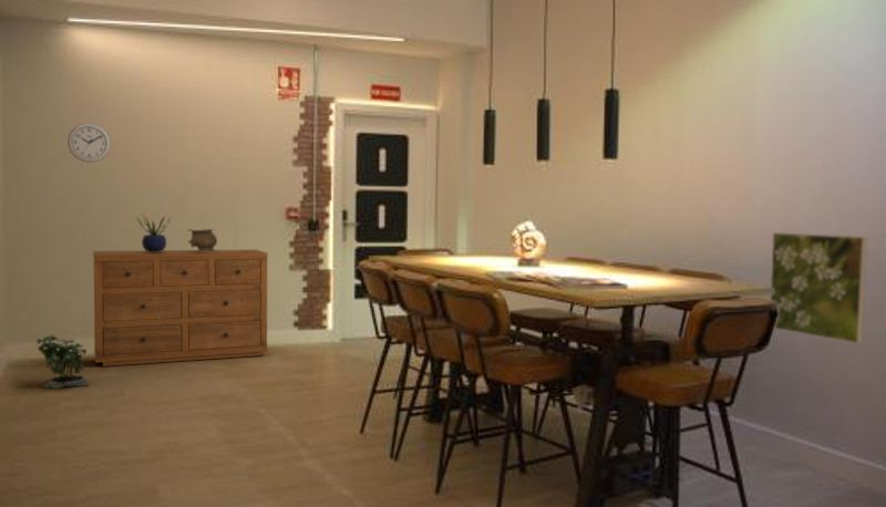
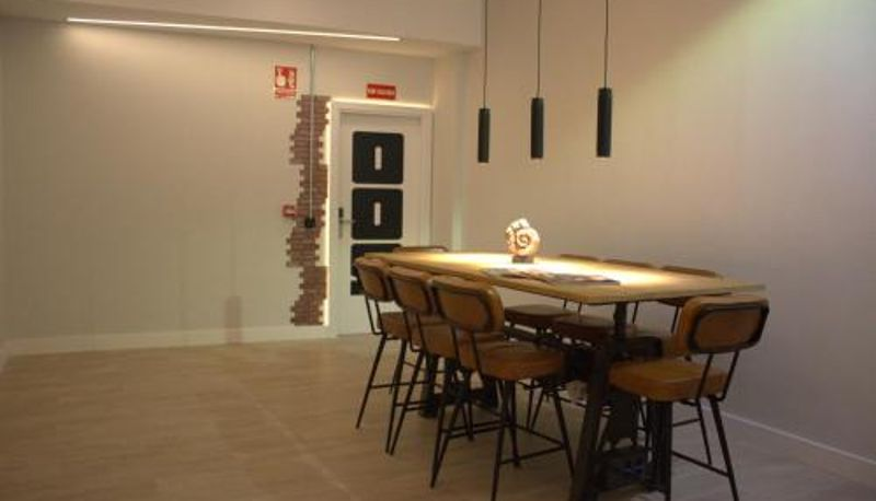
- wall clock [66,122,112,164]
- dresser [92,248,269,368]
- potted plant [135,214,172,252]
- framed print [769,231,868,344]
- potted plant [35,332,90,390]
- decorative bowl [186,228,218,252]
